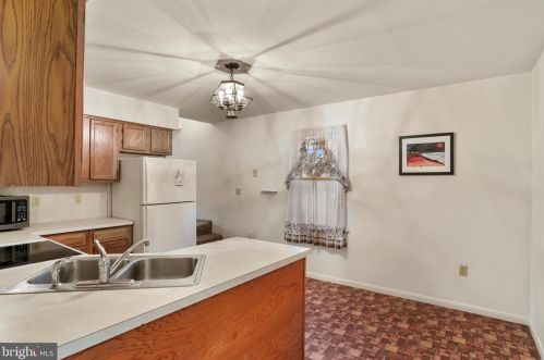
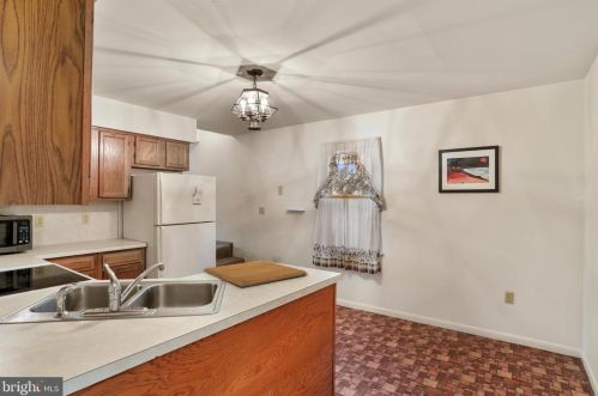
+ chopping board [201,260,309,288]
